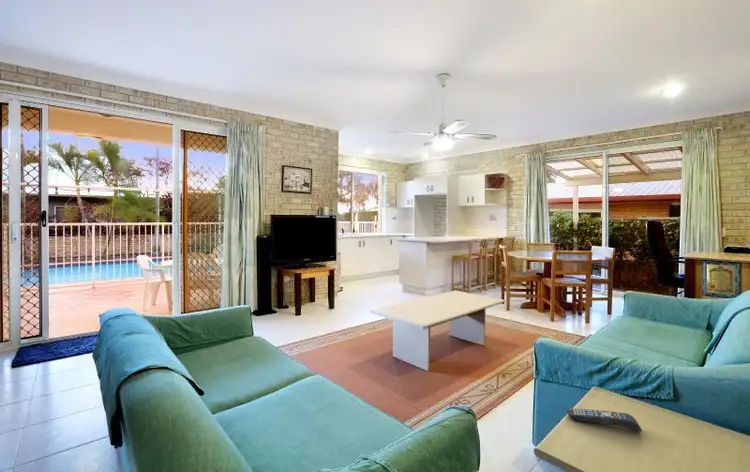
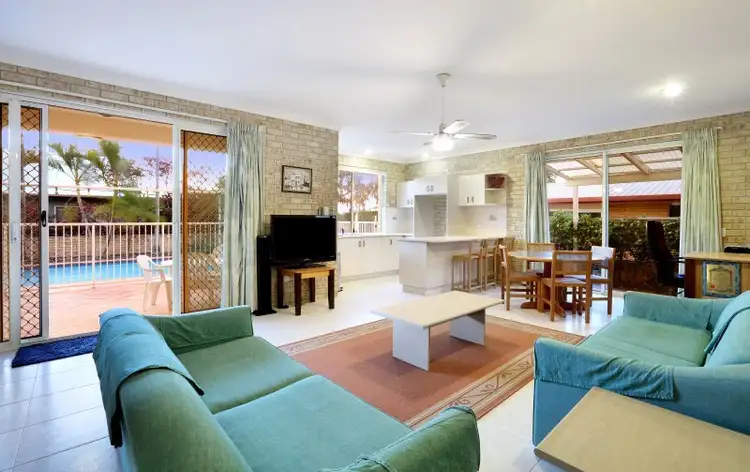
- remote control [566,407,643,433]
